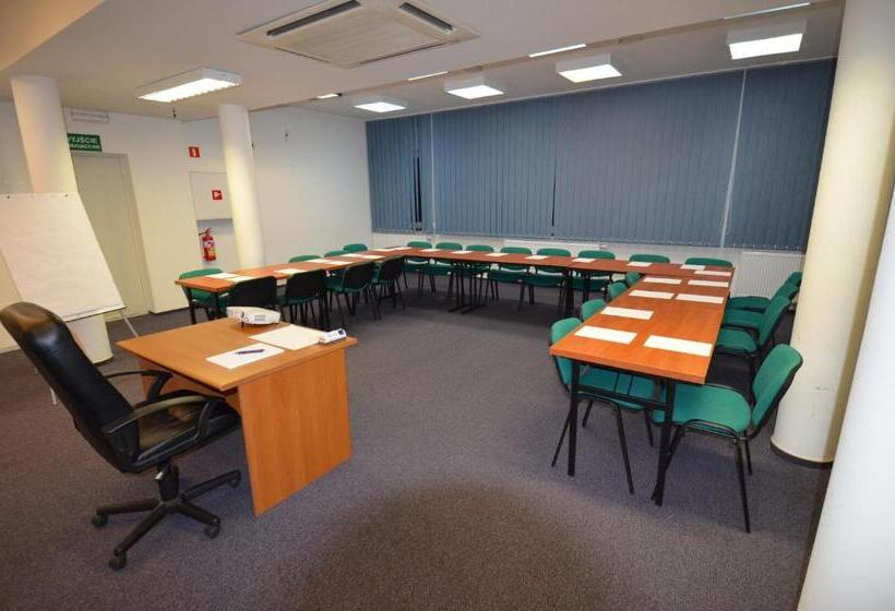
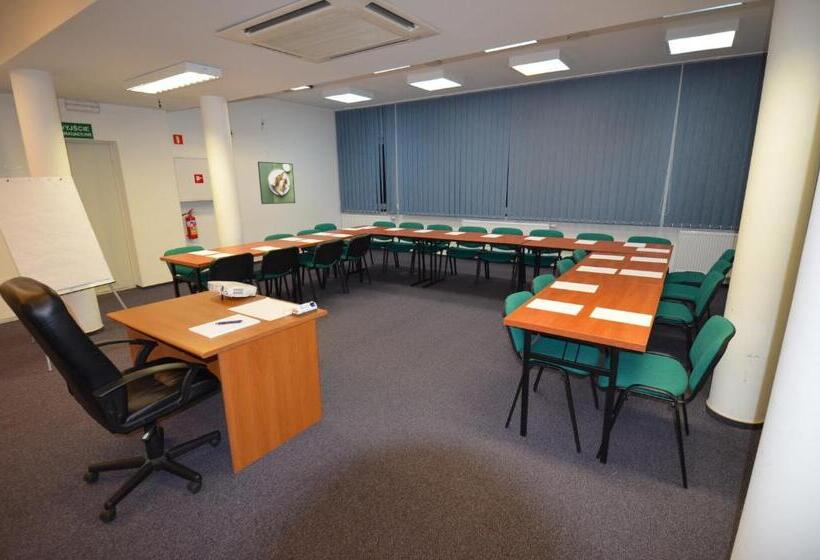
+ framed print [257,161,296,205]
